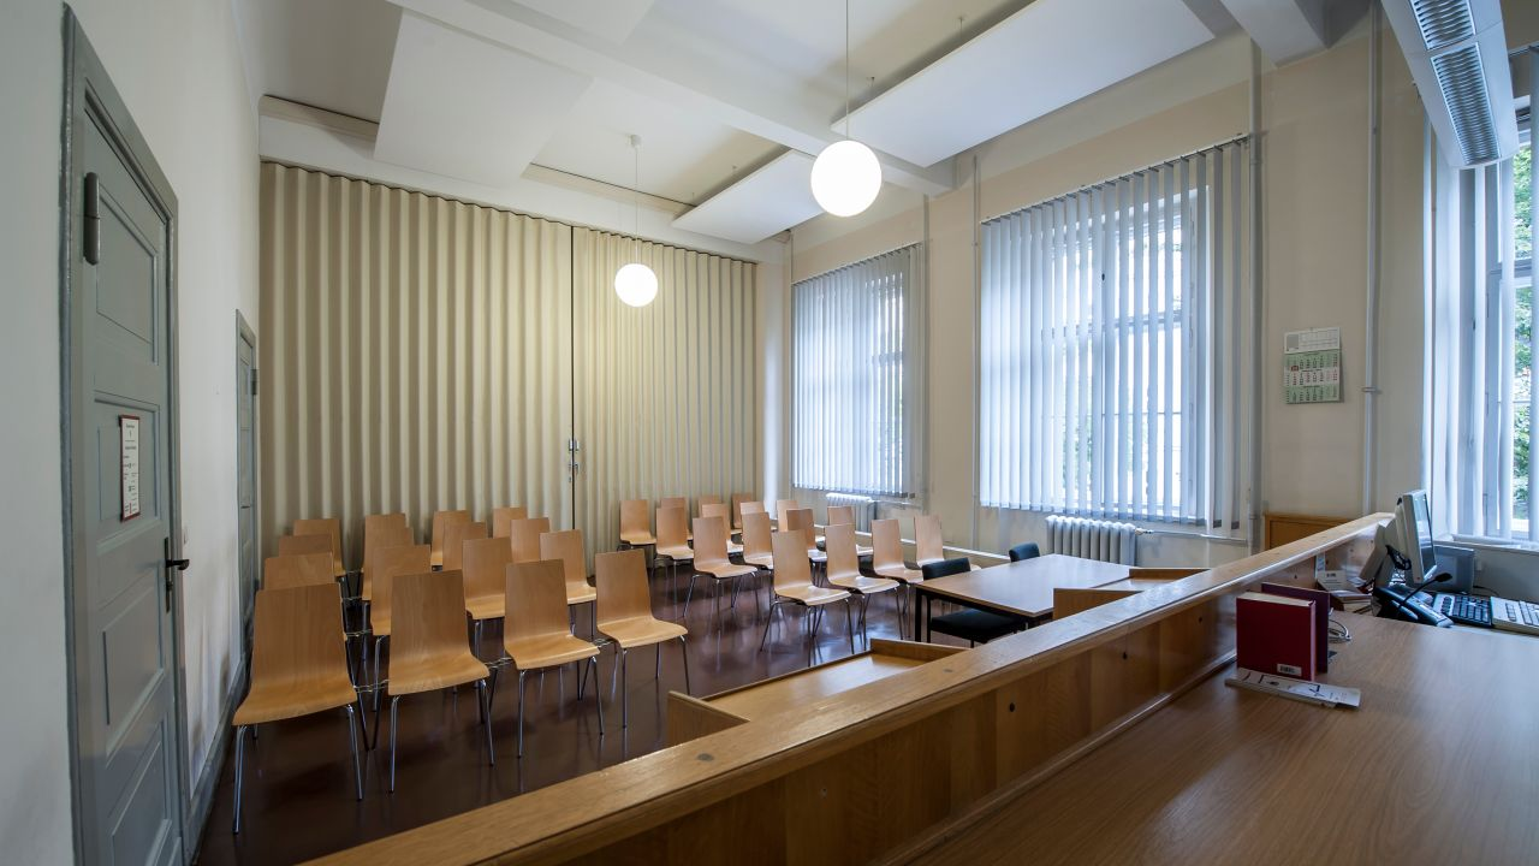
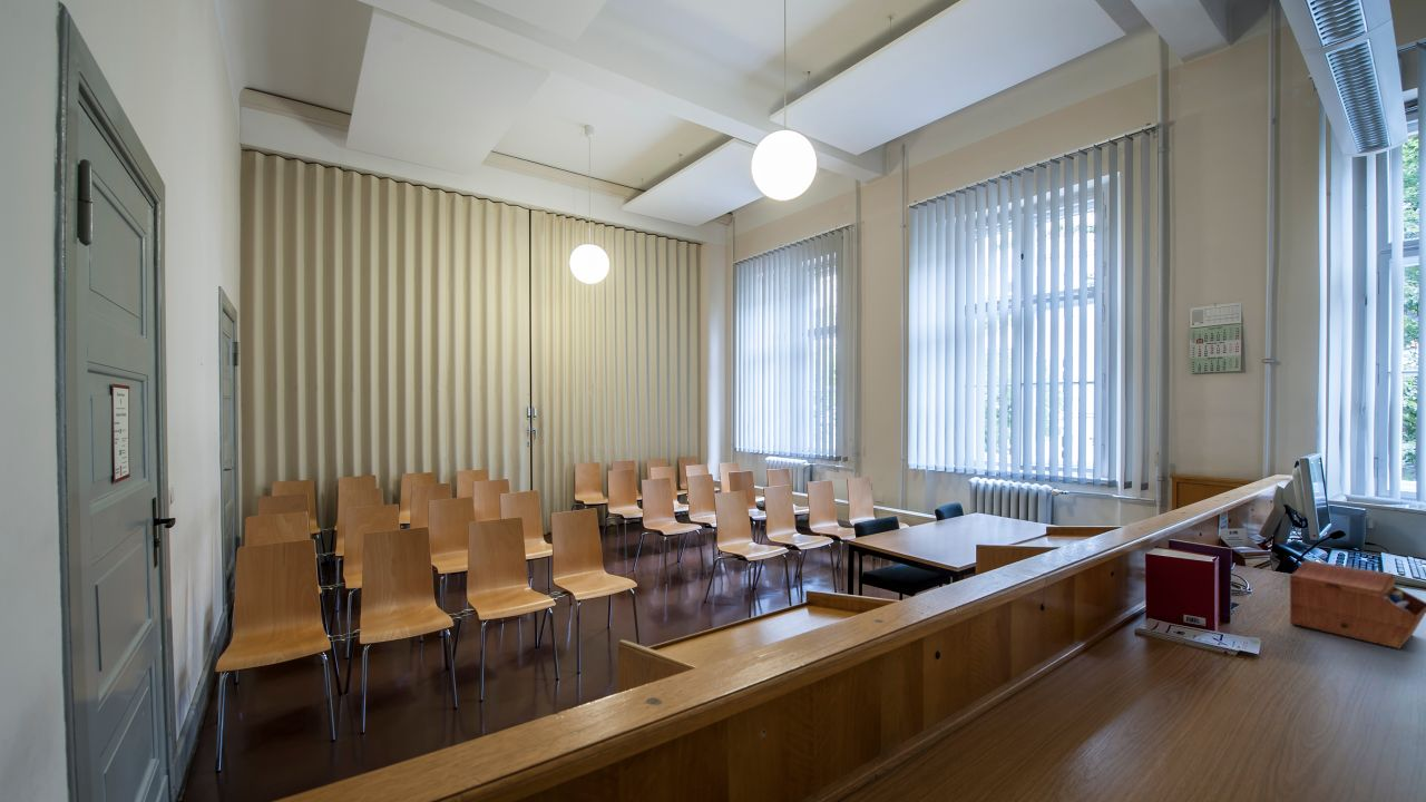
+ sewing box [1289,559,1426,651]
